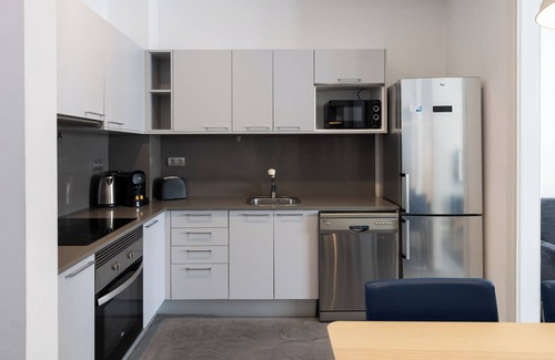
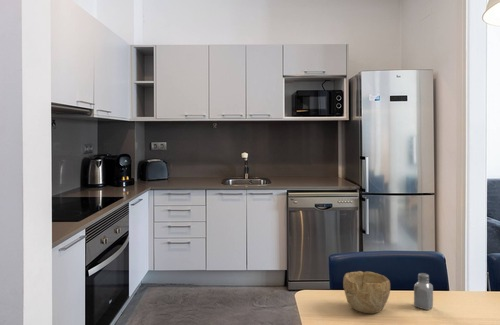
+ saltshaker [413,272,434,311]
+ bowl [342,270,391,314]
